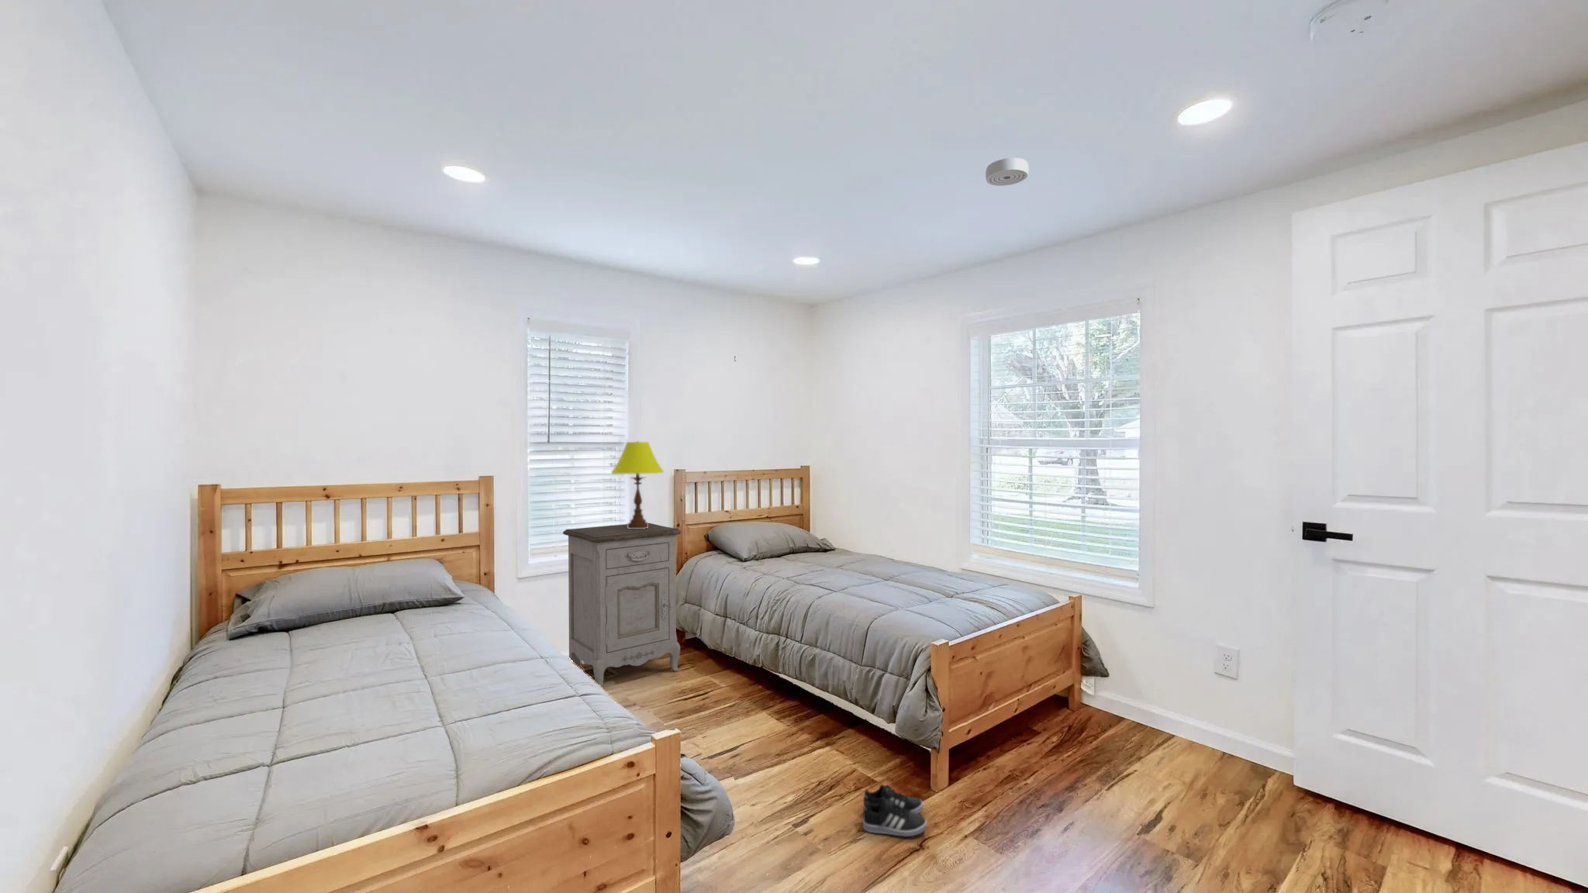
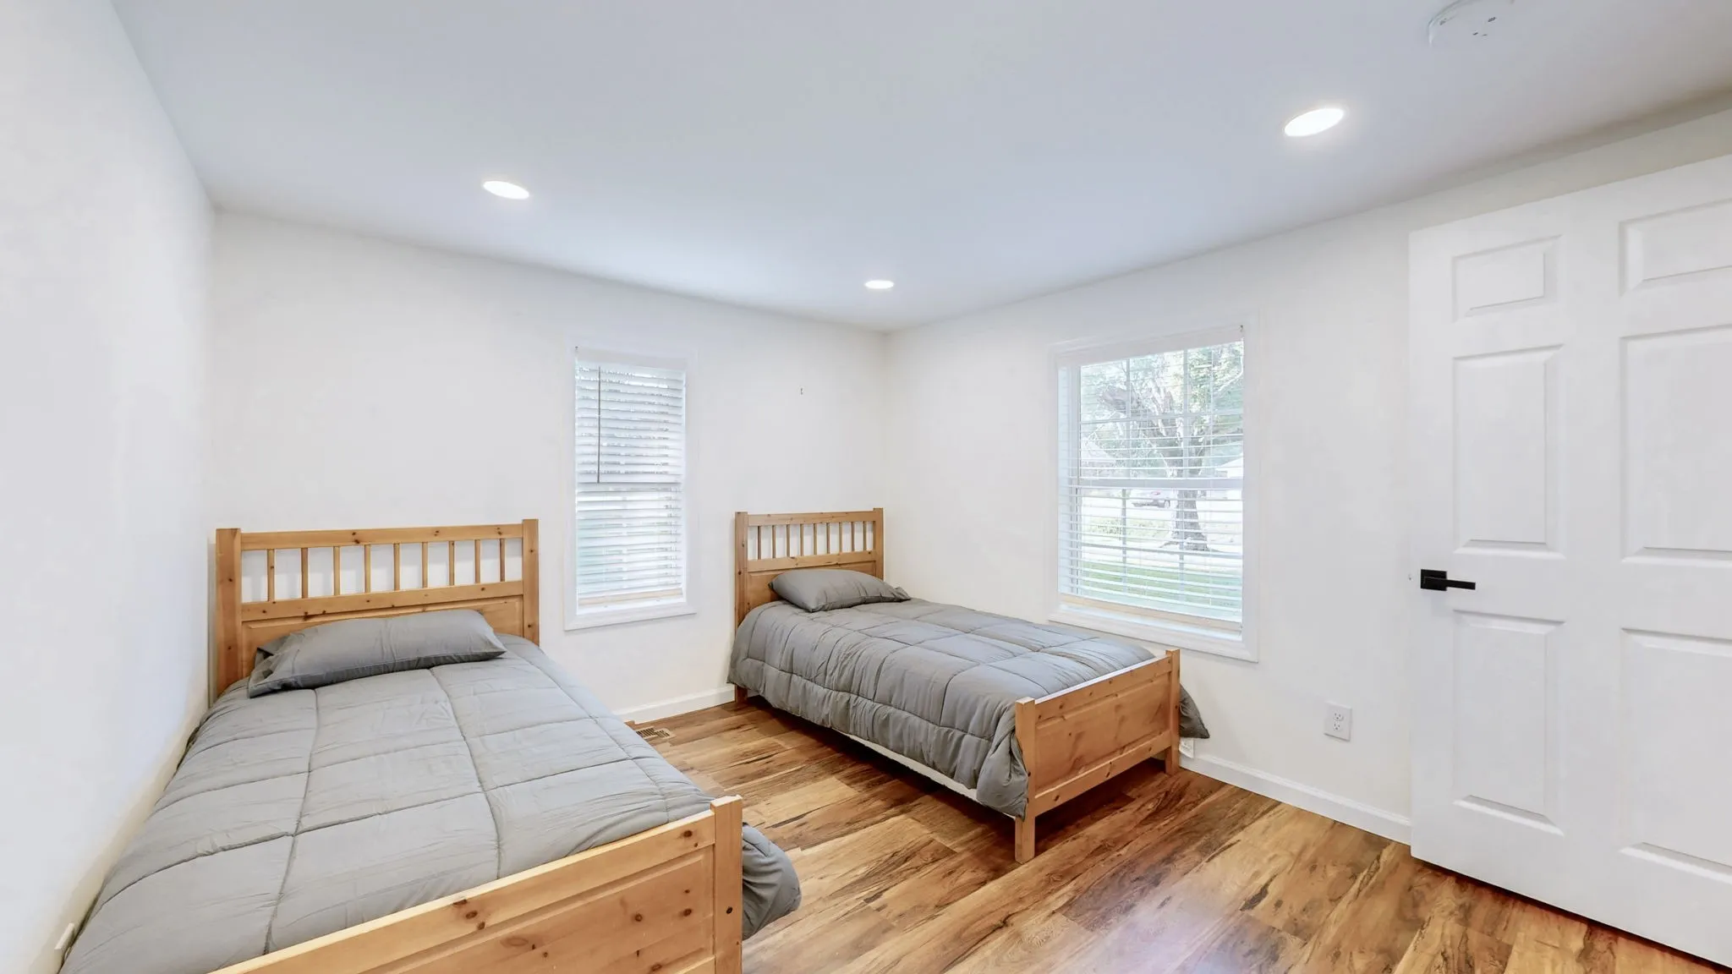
- shoe [863,784,928,837]
- table lamp [611,441,665,529]
- nightstand [562,522,682,688]
- smoke detector [985,157,1028,186]
